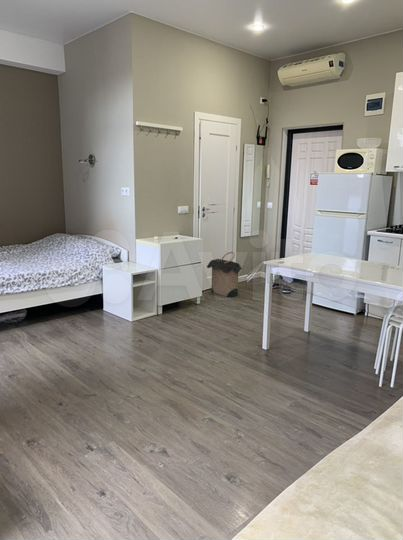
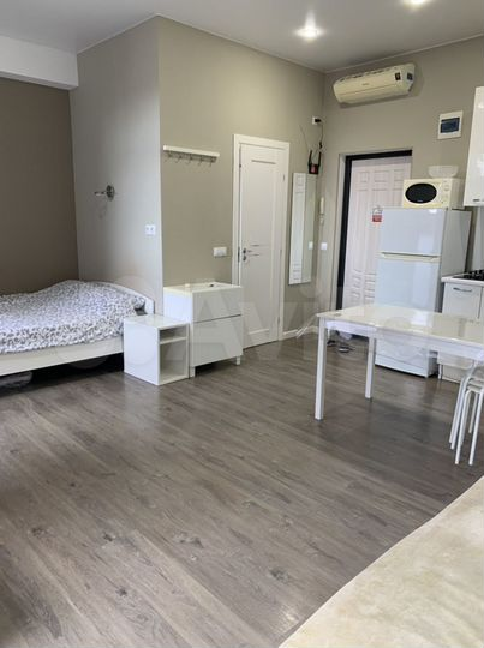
- laundry hamper [206,251,243,298]
